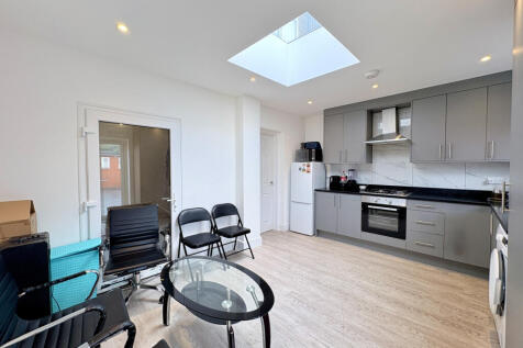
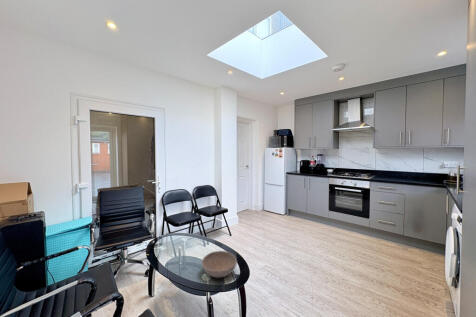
+ bowl [201,250,238,279]
